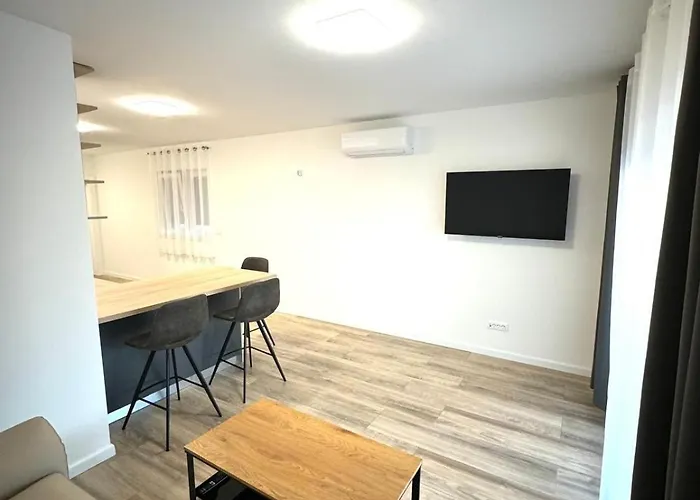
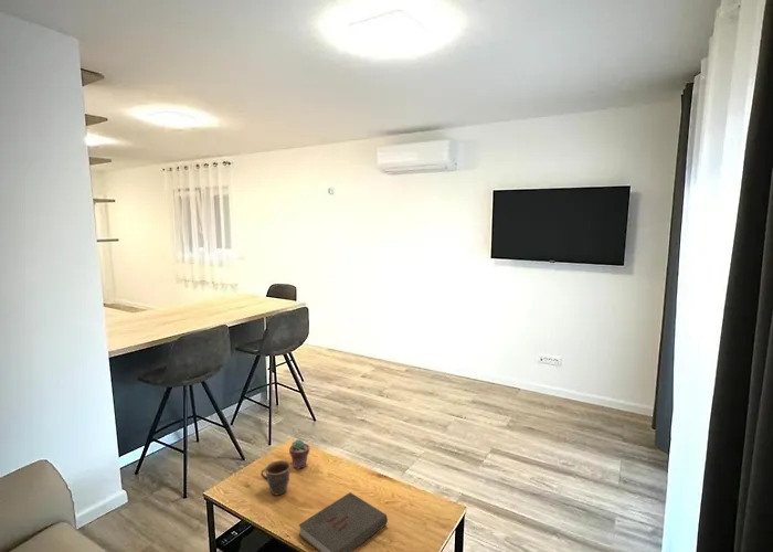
+ book [298,491,389,552]
+ mug [260,459,292,496]
+ potted succulent [288,438,310,470]
